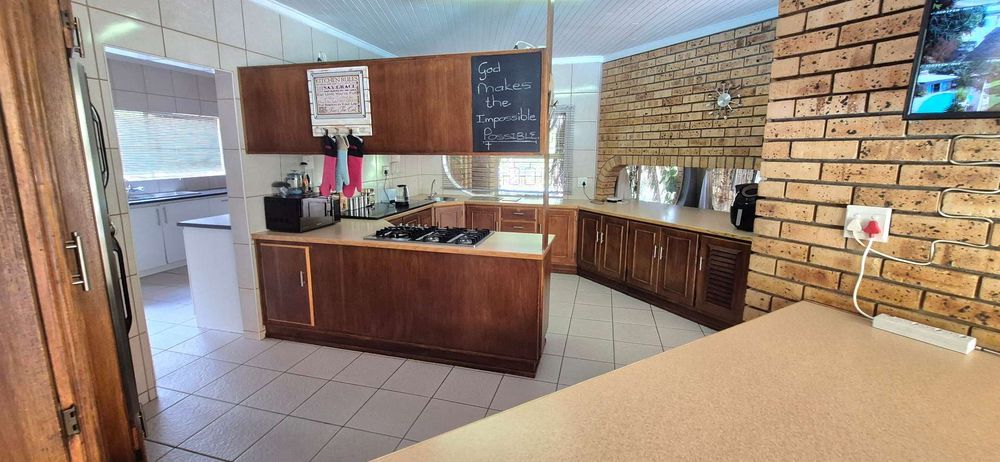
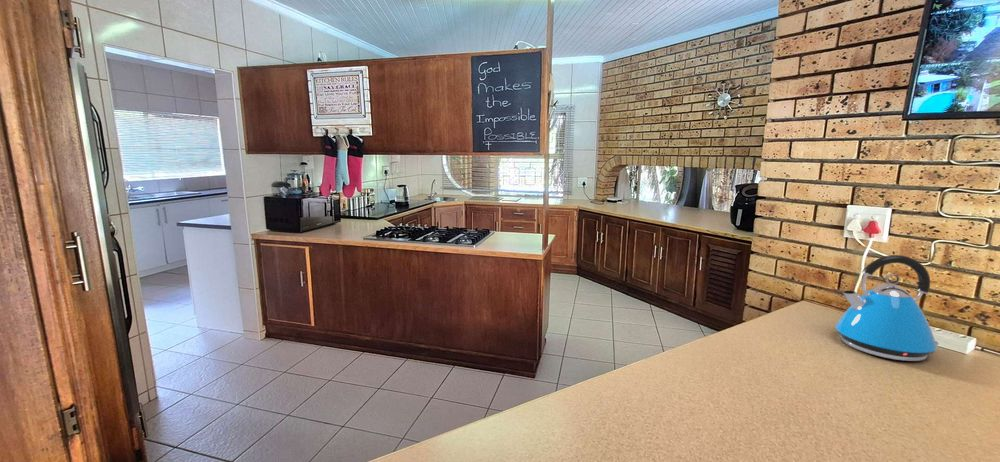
+ kettle [834,254,940,362]
